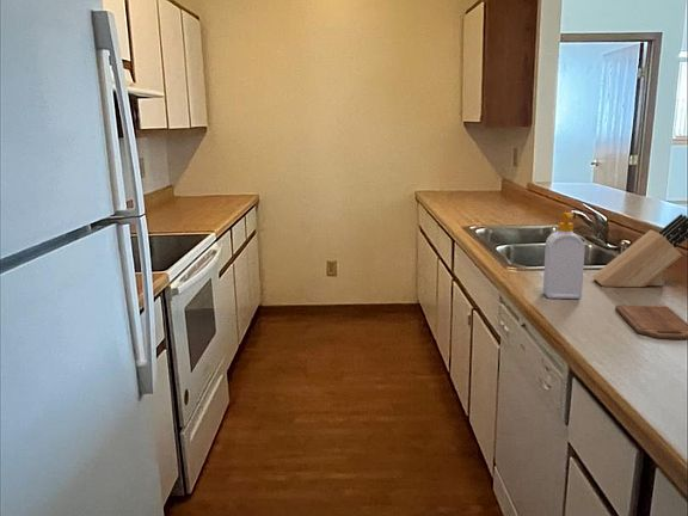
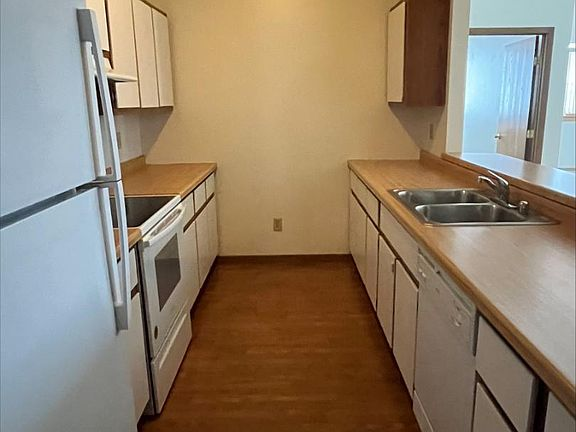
- knife block [591,213,688,288]
- soap bottle [542,211,586,300]
- cutting board [614,305,688,340]
